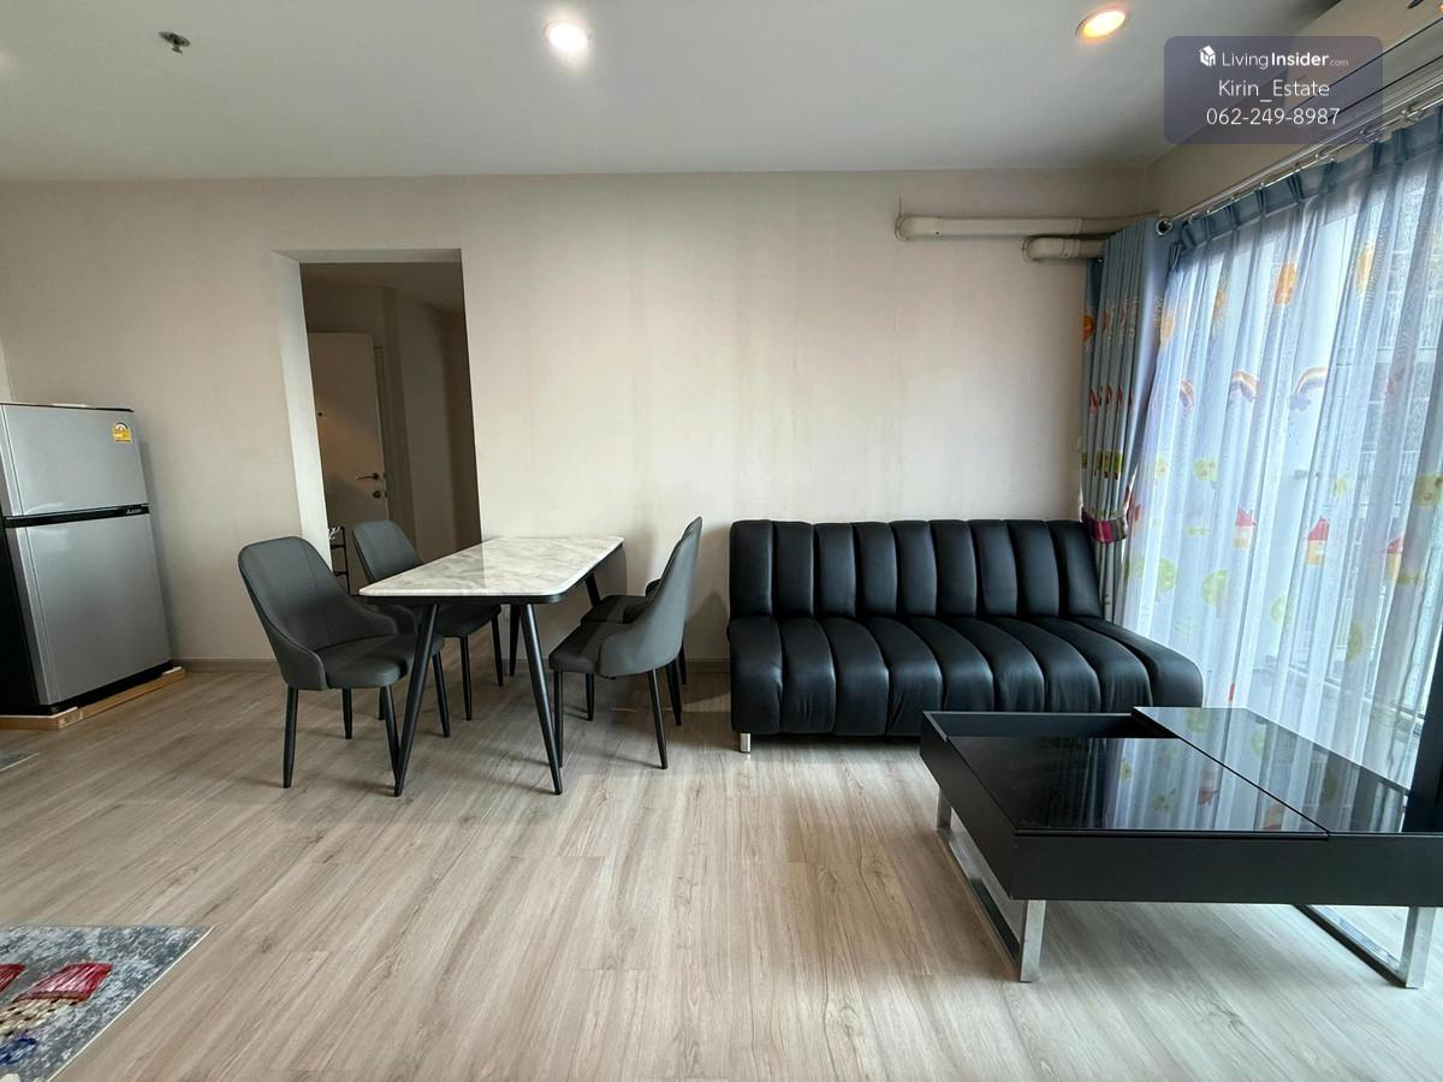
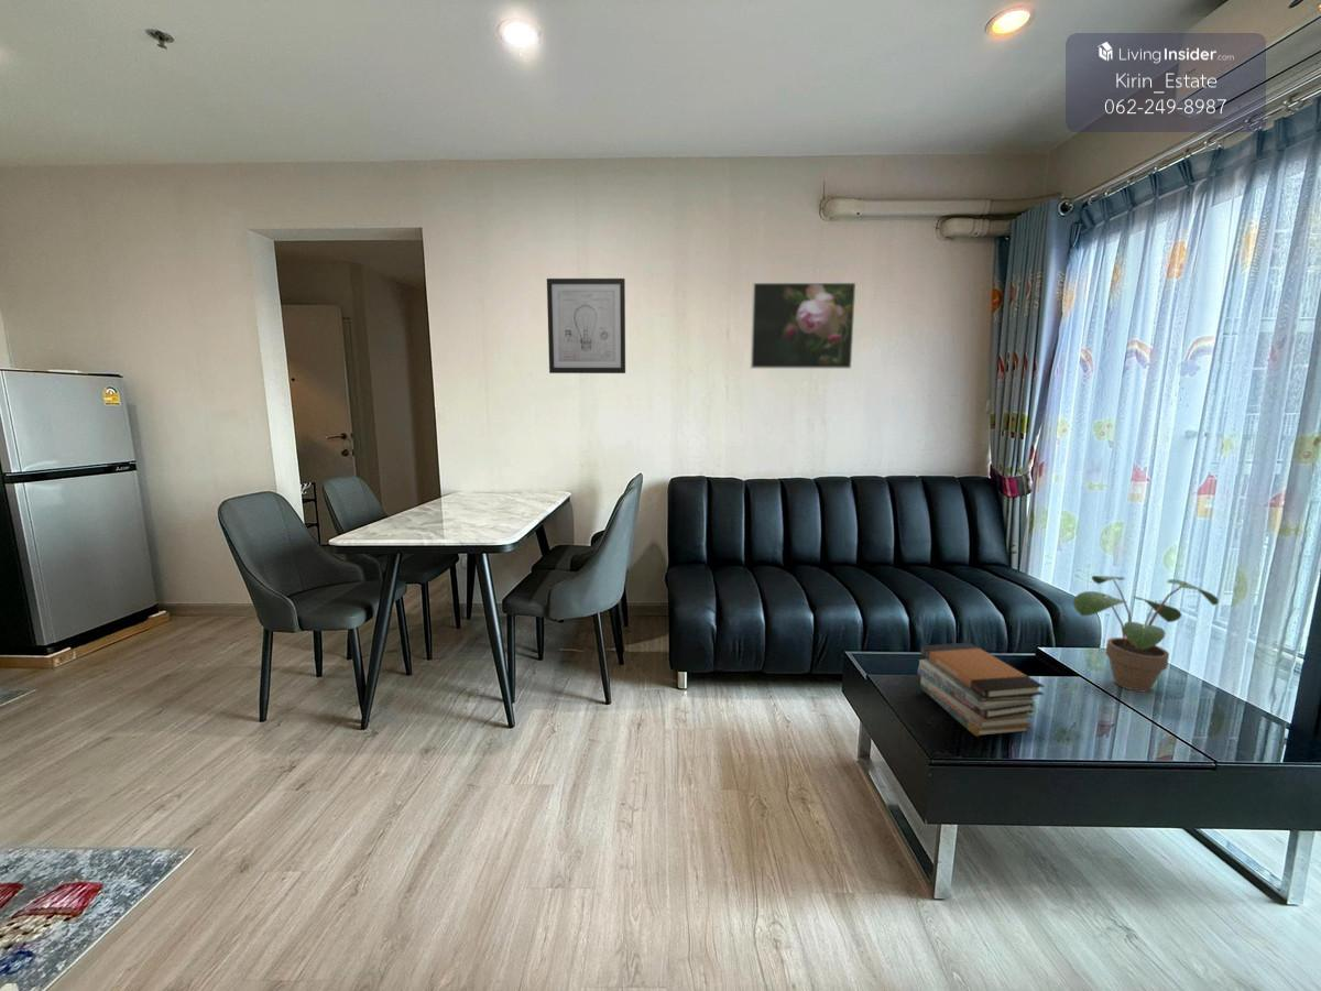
+ book stack [917,642,1046,738]
+ potted plant [1072,575,1220,693]
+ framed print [750,282,858,370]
+ wall art [546,277,626,374]
